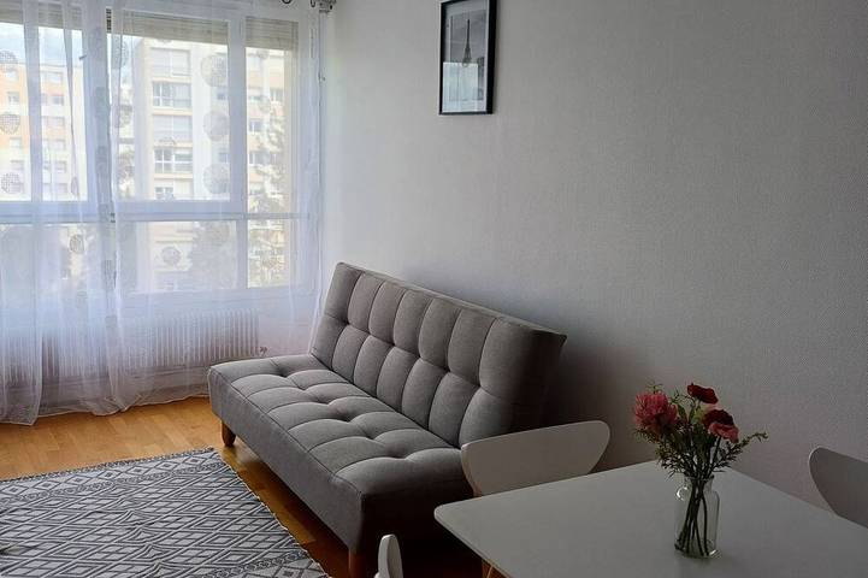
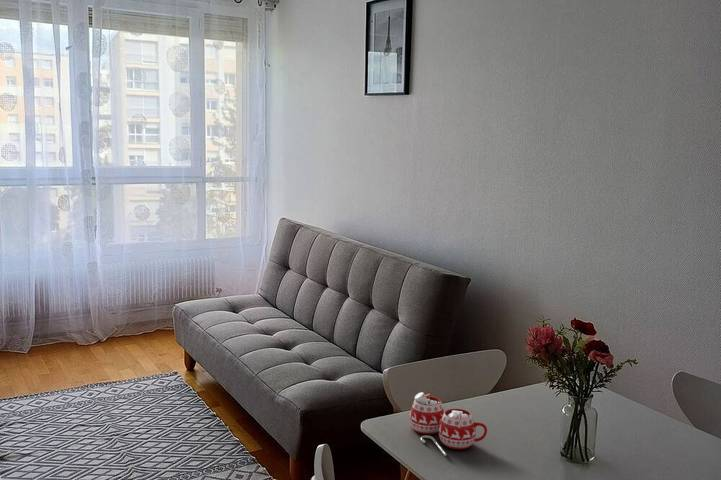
+ mug [409,390,488,457]
